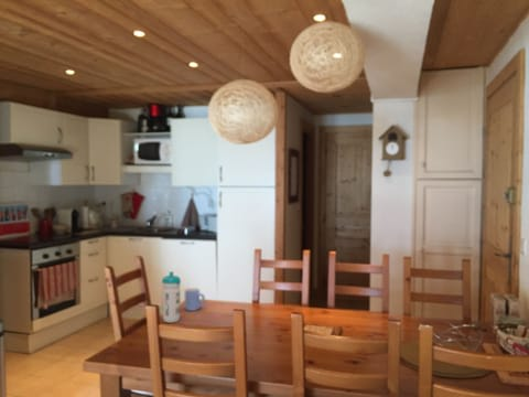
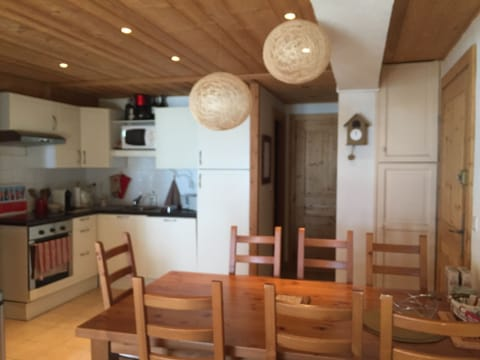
- mug [184,287,206,312]
- water bottle [161,270,182,324]
